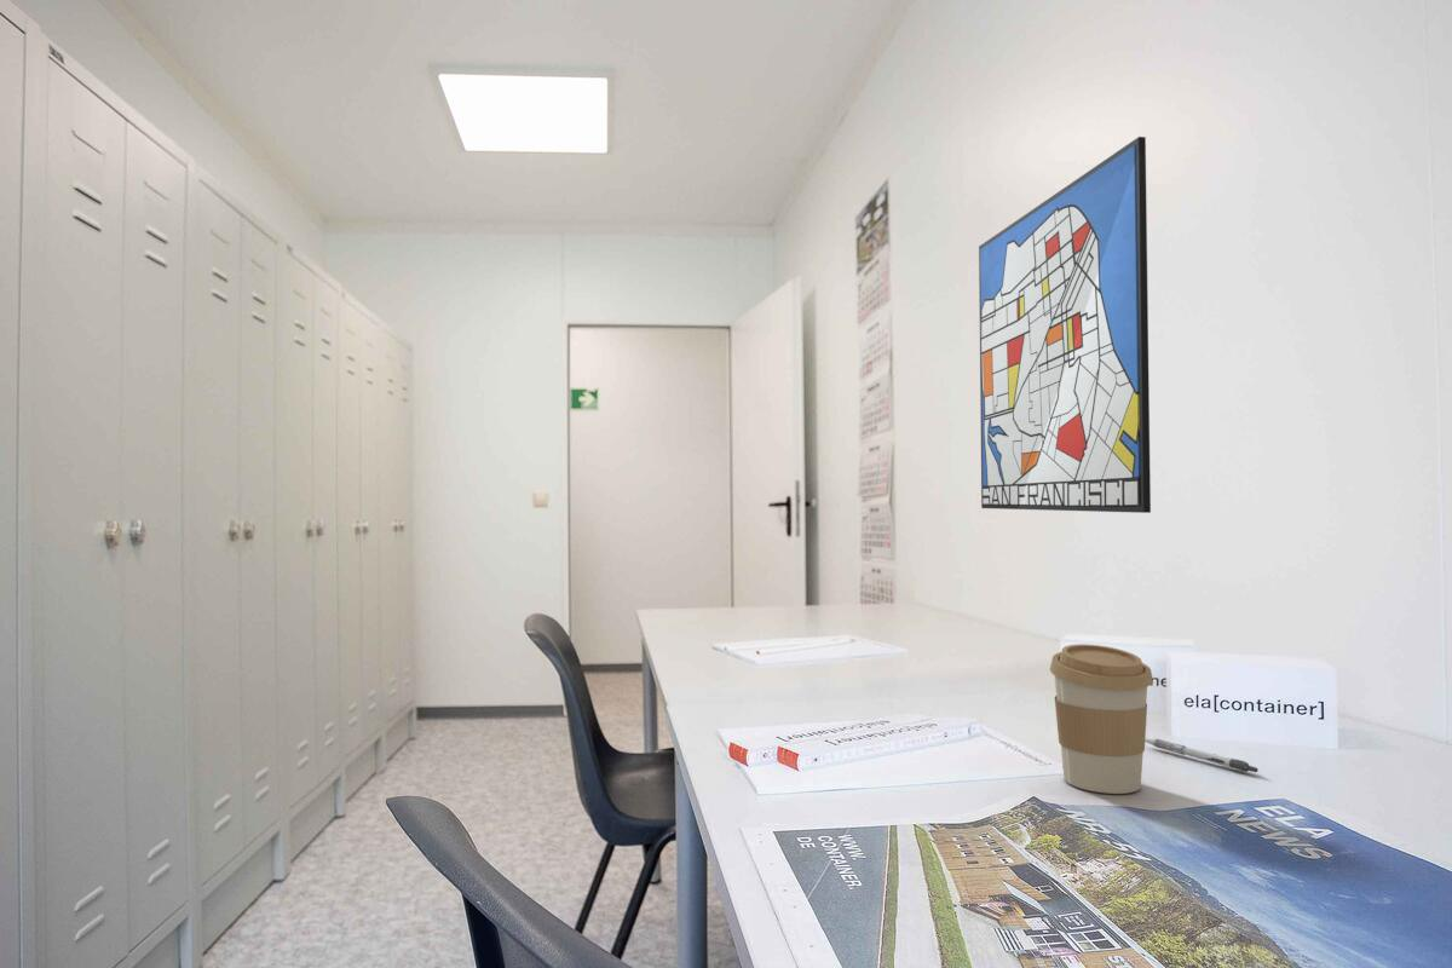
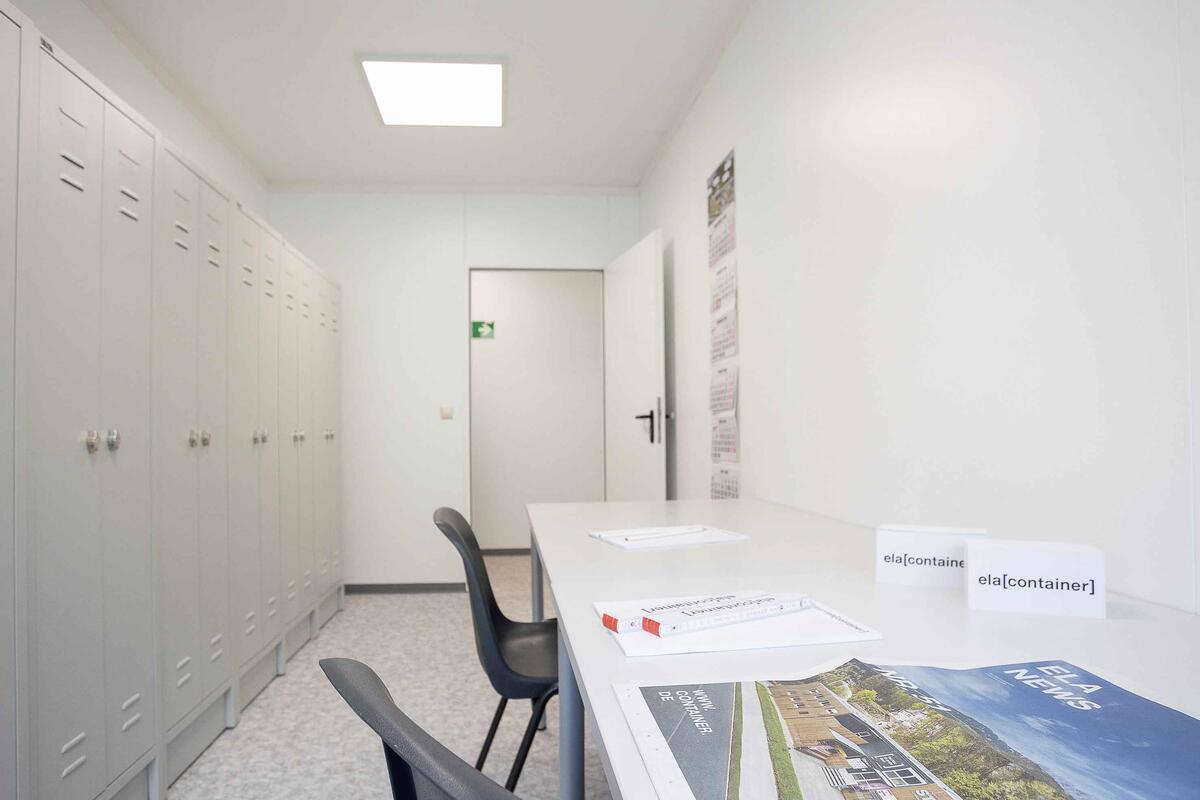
- coffee cup [1049,644,1154,795]
- wall art [978,136,1152,514]
- pen [1145,737,1260,773]
